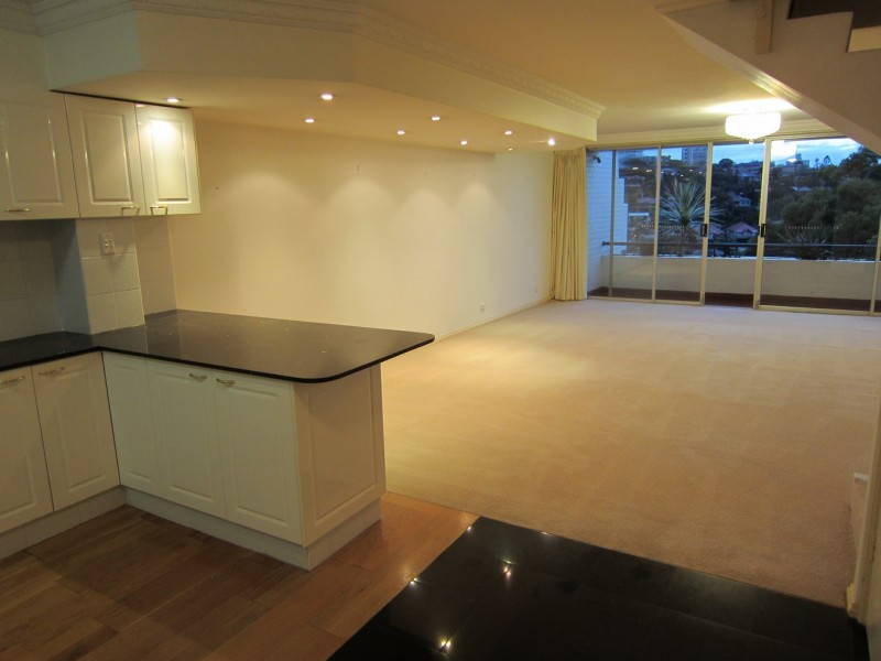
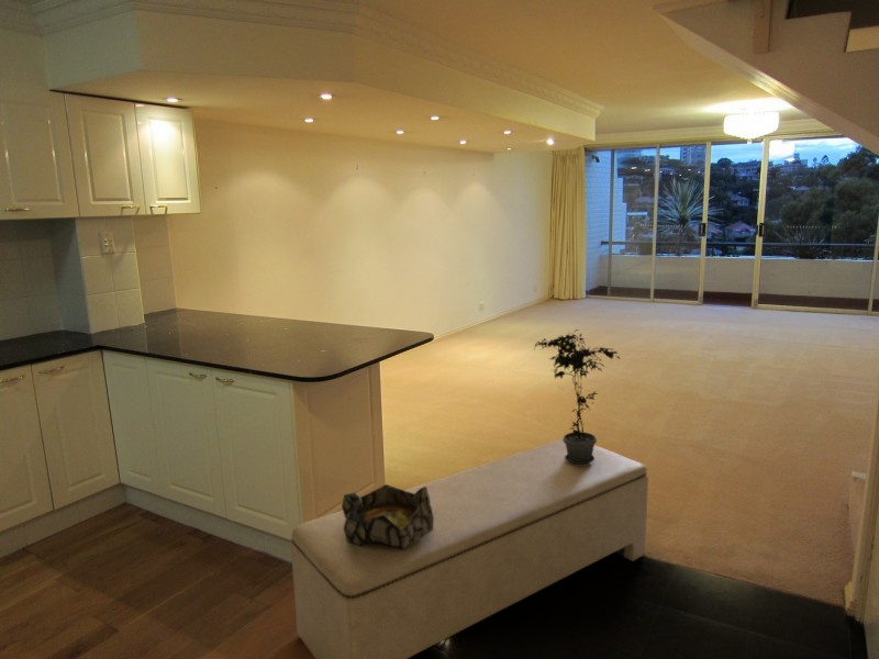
+ bench [290,437,649,659]
+ decorative bowl [341,483,434,549]
+ potted plant [533,328,621,465]
